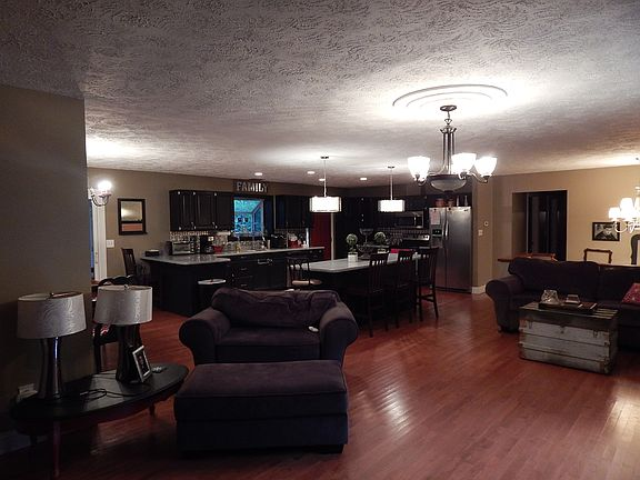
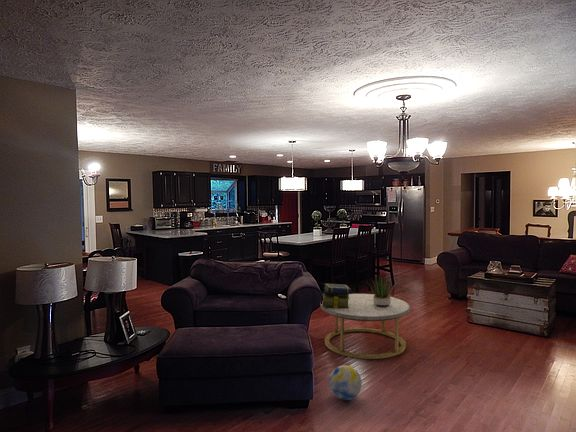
+ coffee table [320,293,411,360]
+ stack of books [321,283,352,309]
+ ball [328,364,363,401]
+ potted plant [367,275,396,306]
